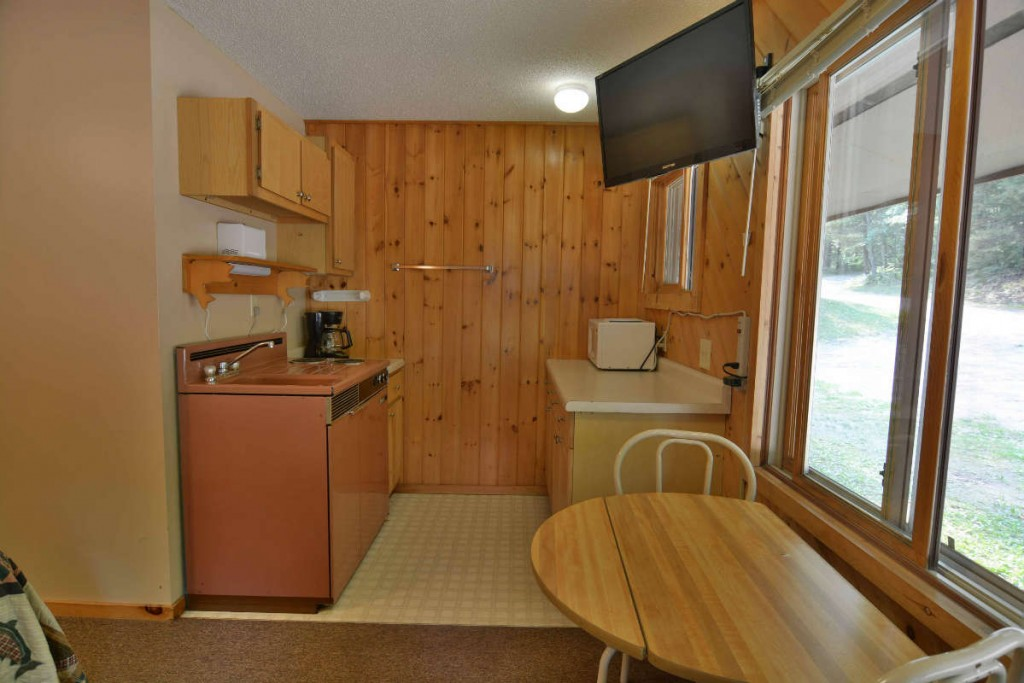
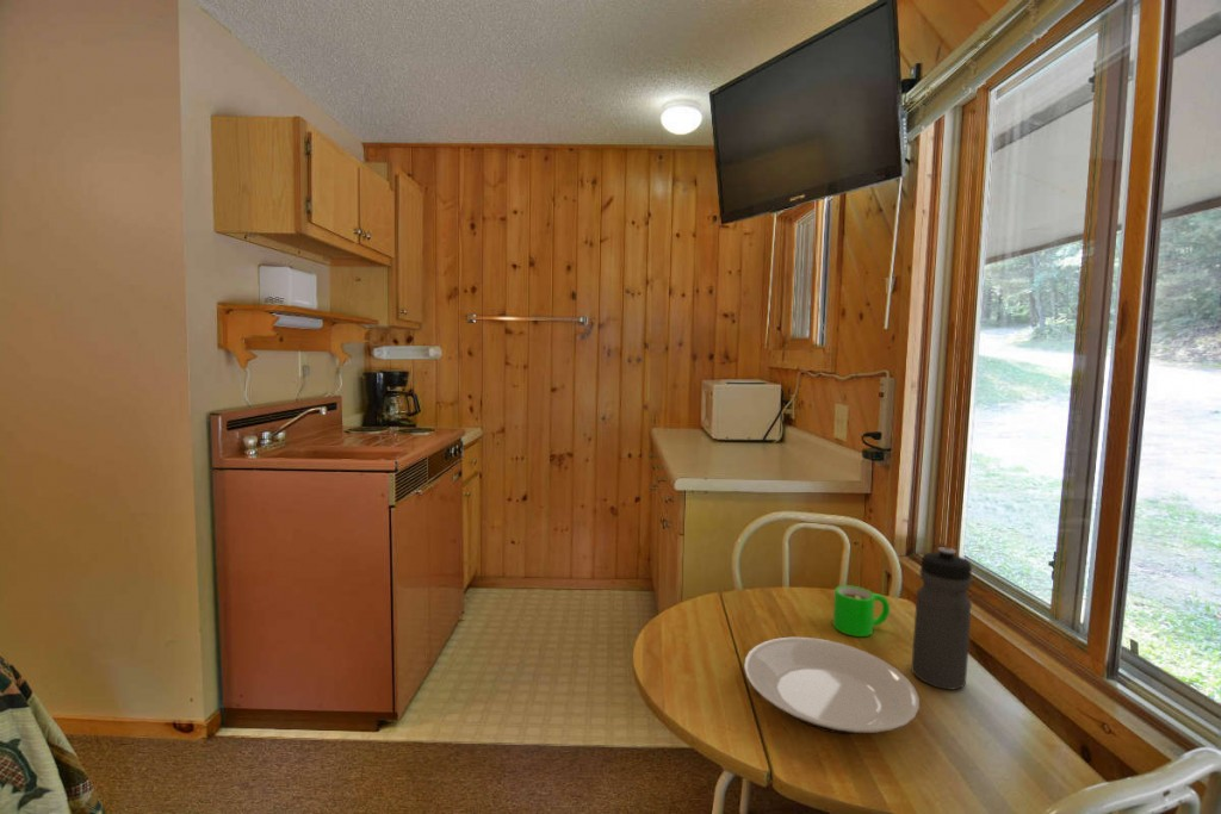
+ plate [743,636,921,735]
+ water bottle [911,546,973,691]
+ mug [832,584,891,638]
